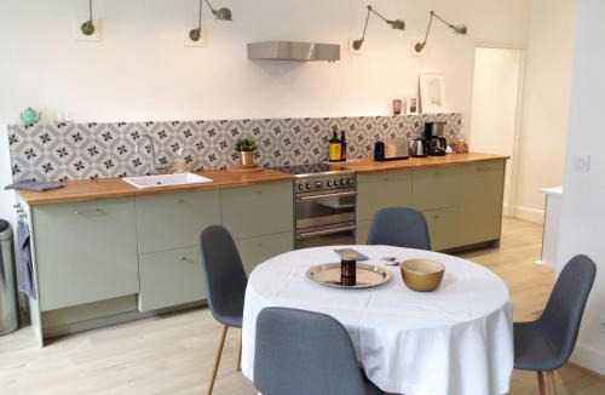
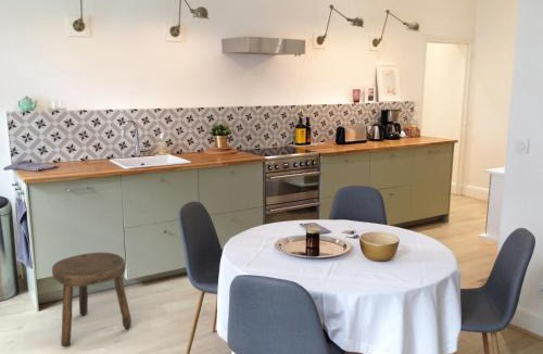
+ stool [51,251,132,347]
